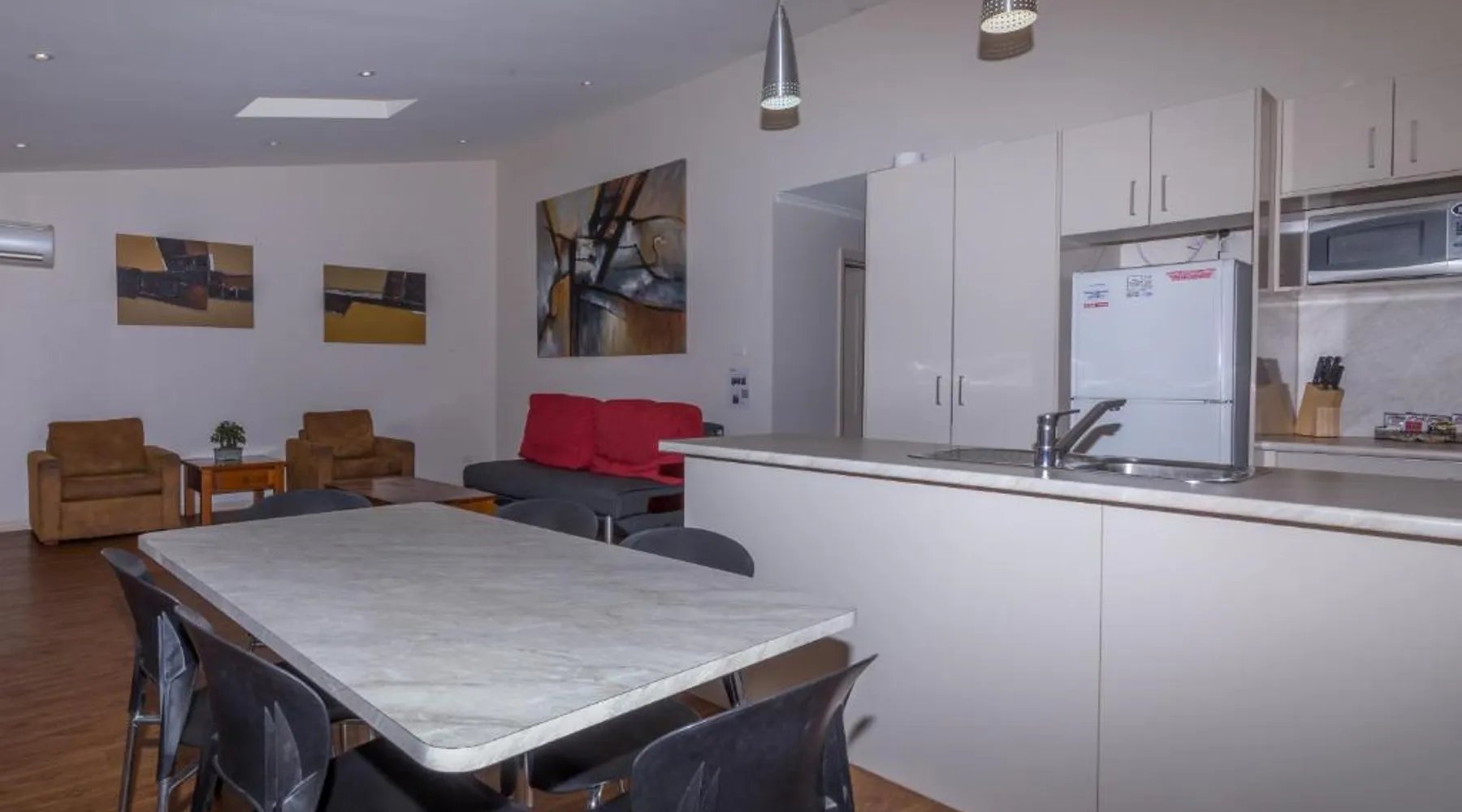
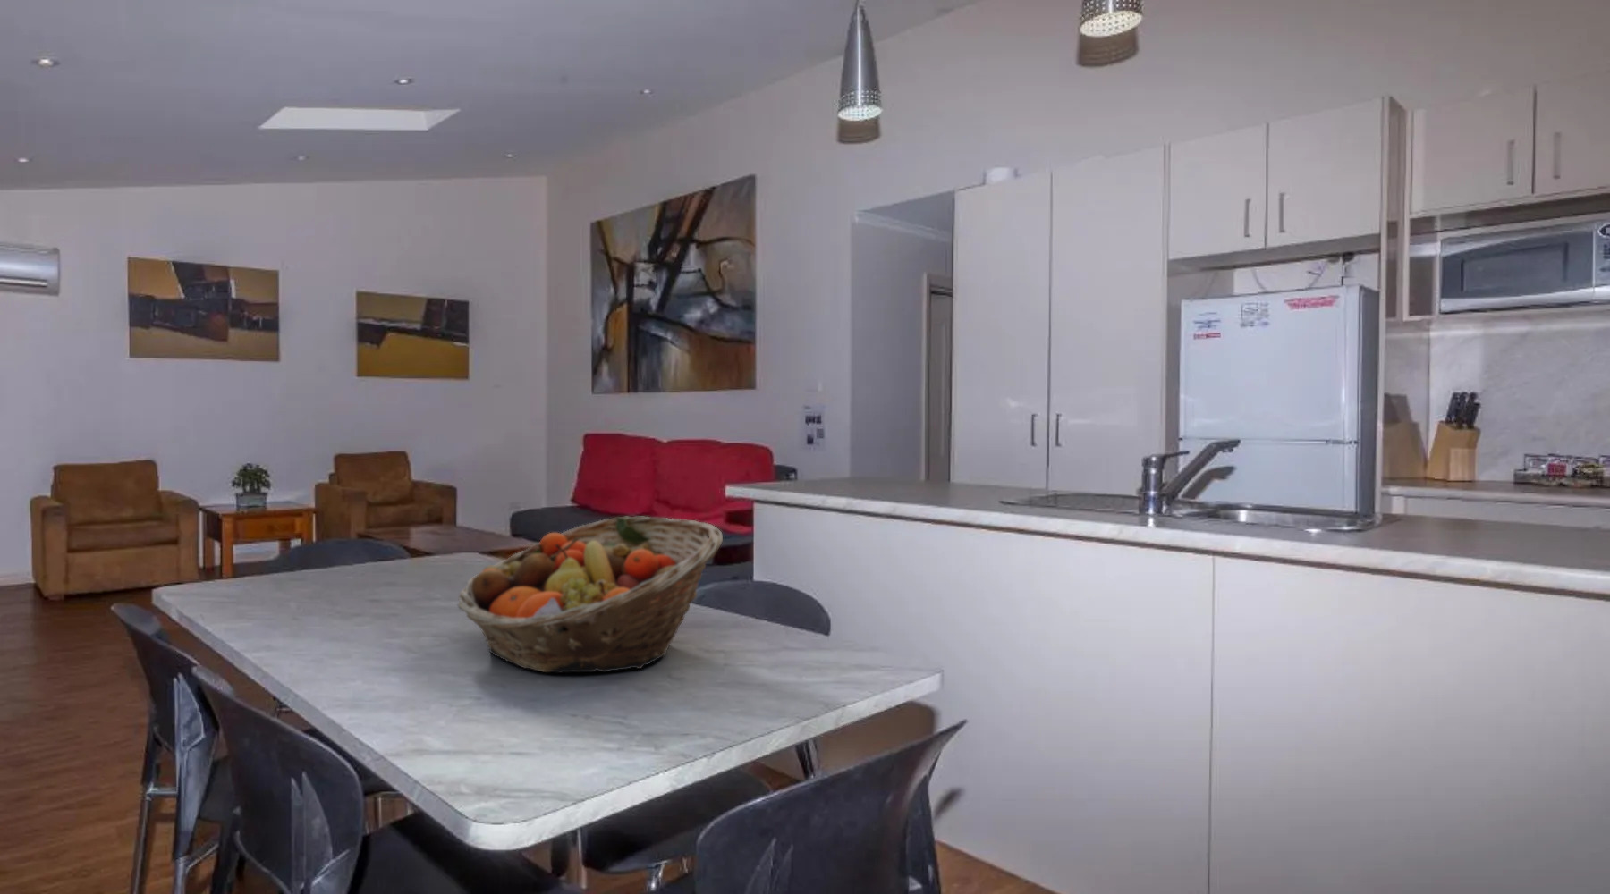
+ fruit basket [457,516,724,674]
